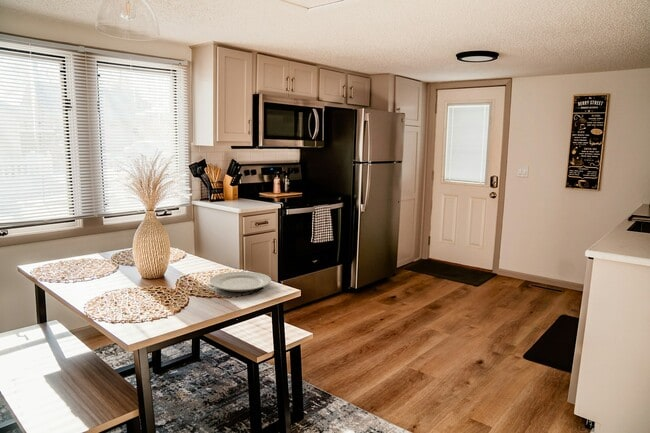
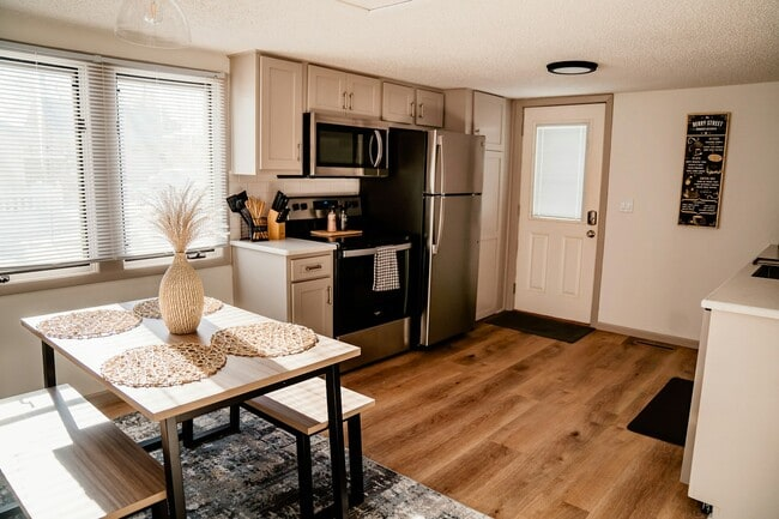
- chinaware [208,271,272,293]
